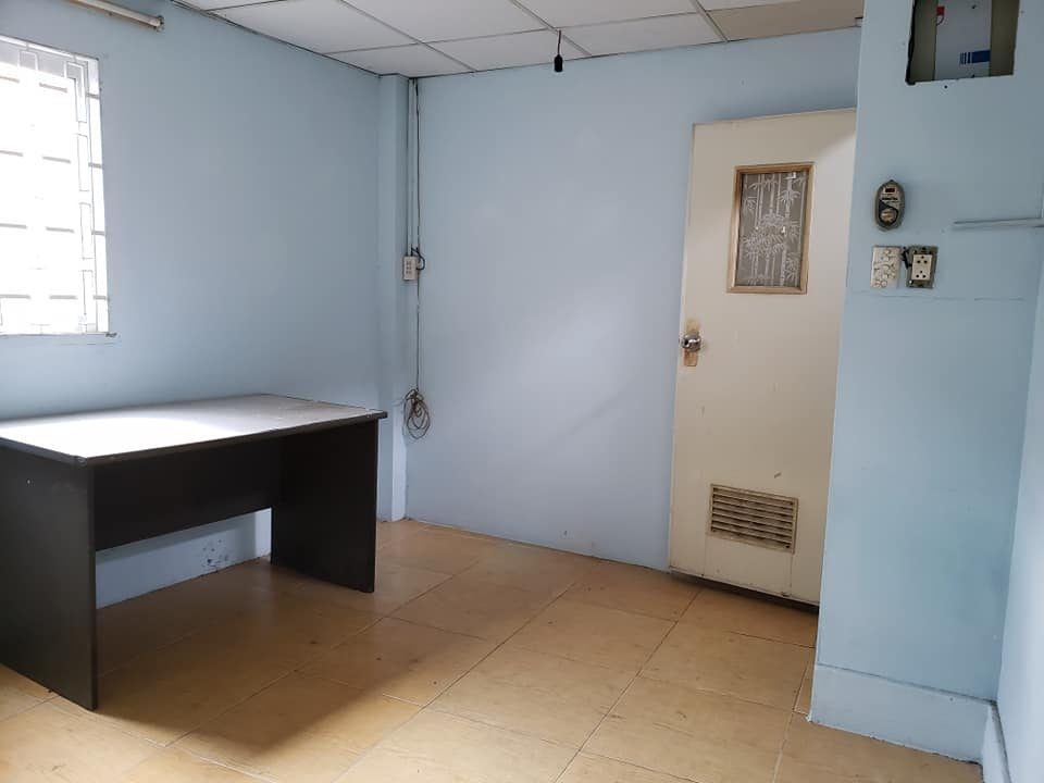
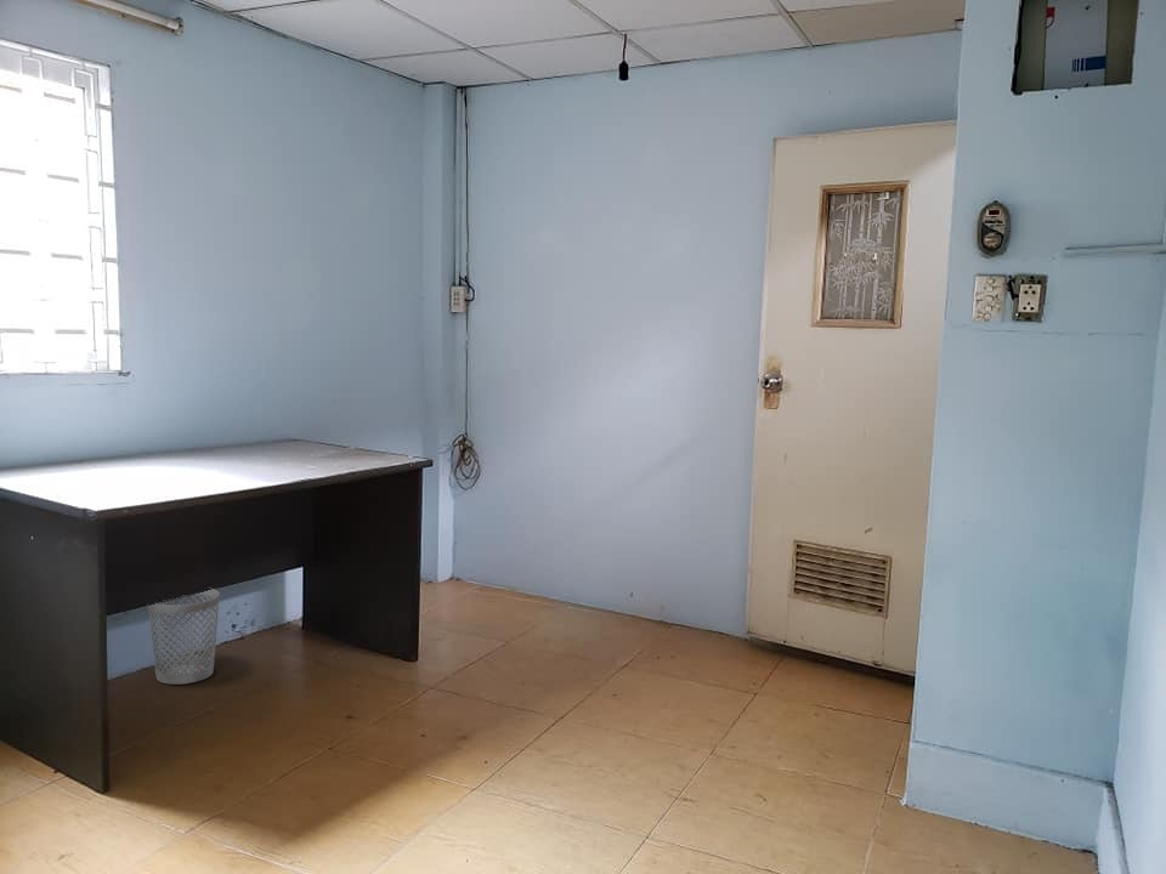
+ wastebasket [147,588,221,686]
